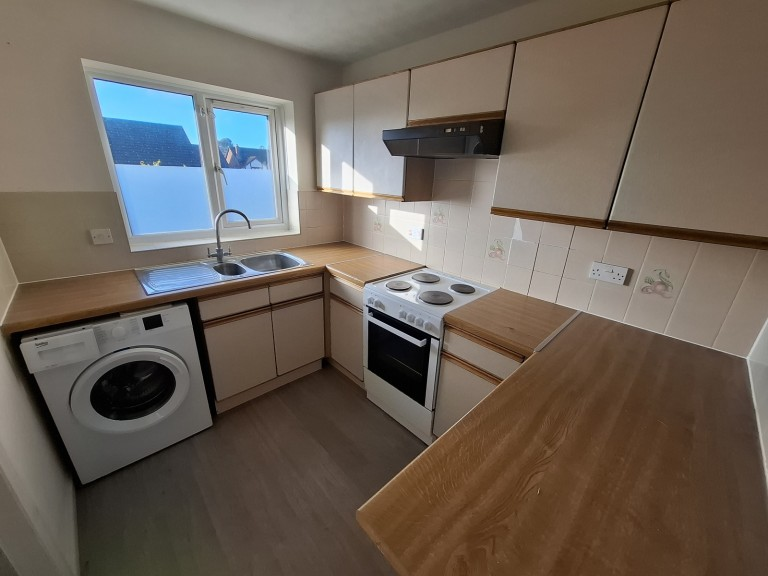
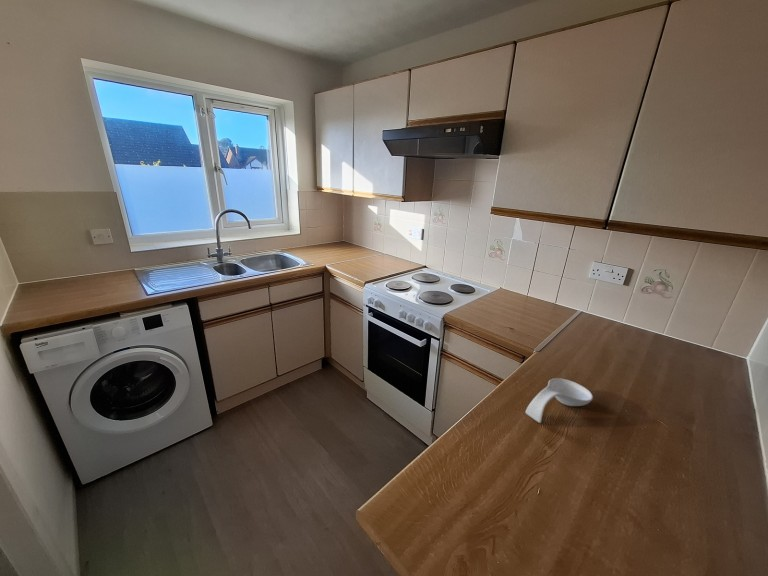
+ spoon rest [525,377,594,424]
